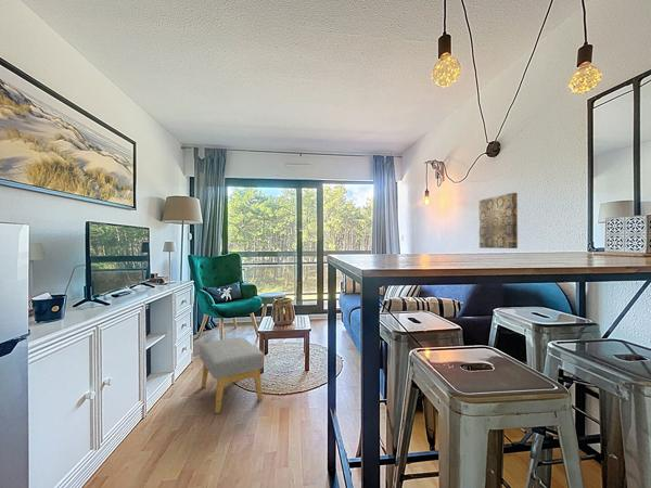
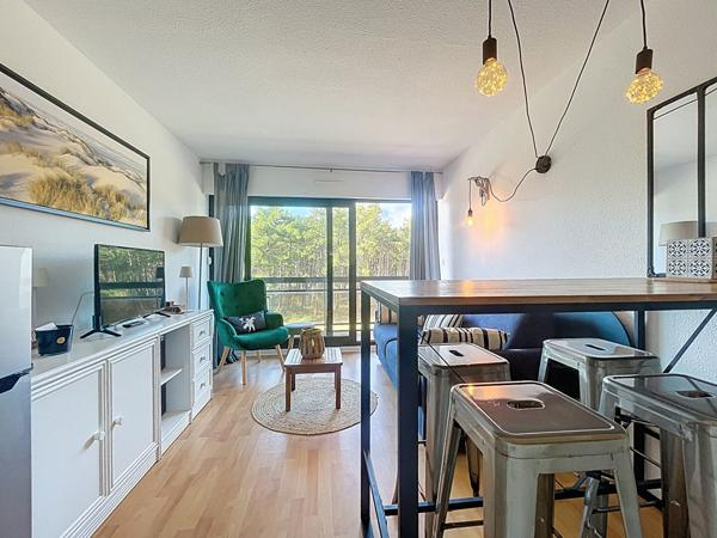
- wall art [478,192,519,249]
- footstool [199,336,265,414]
